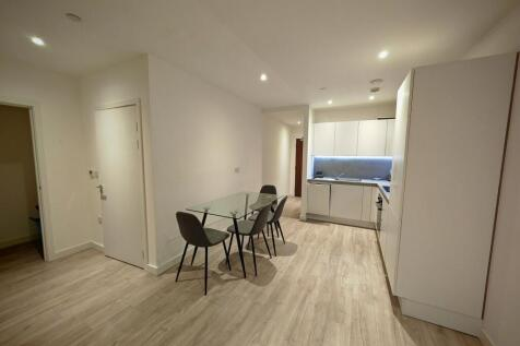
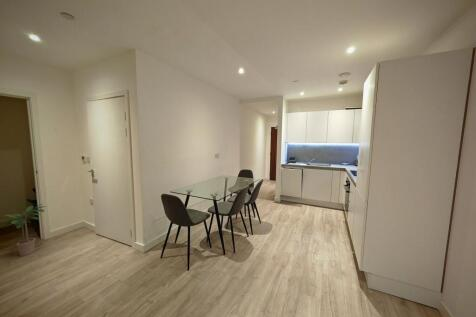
+ potted plant [0,203,47,257]
